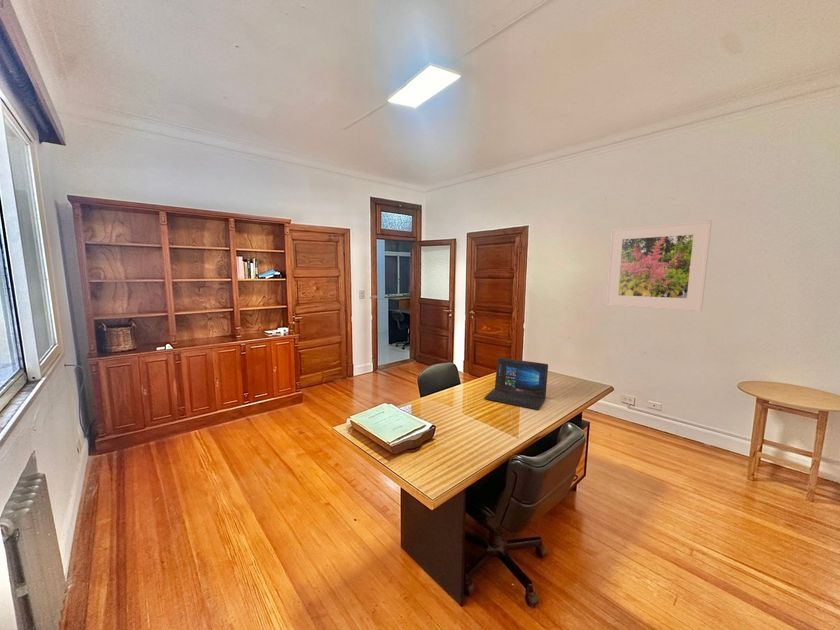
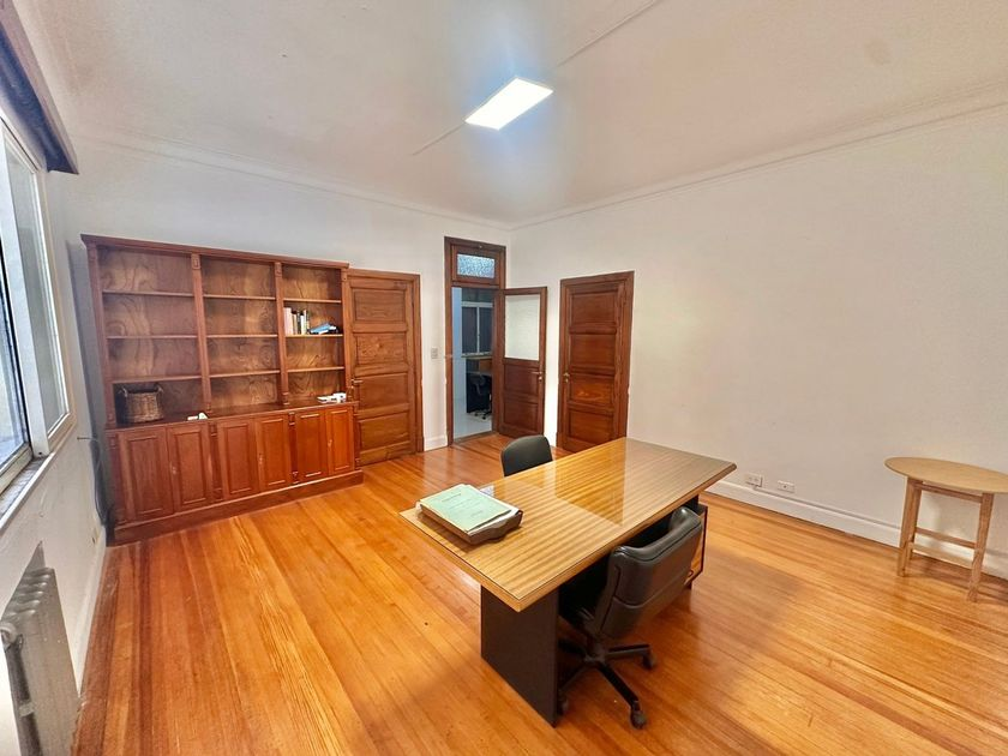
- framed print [605,219,713,313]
- laptop [483,356,549,410]
